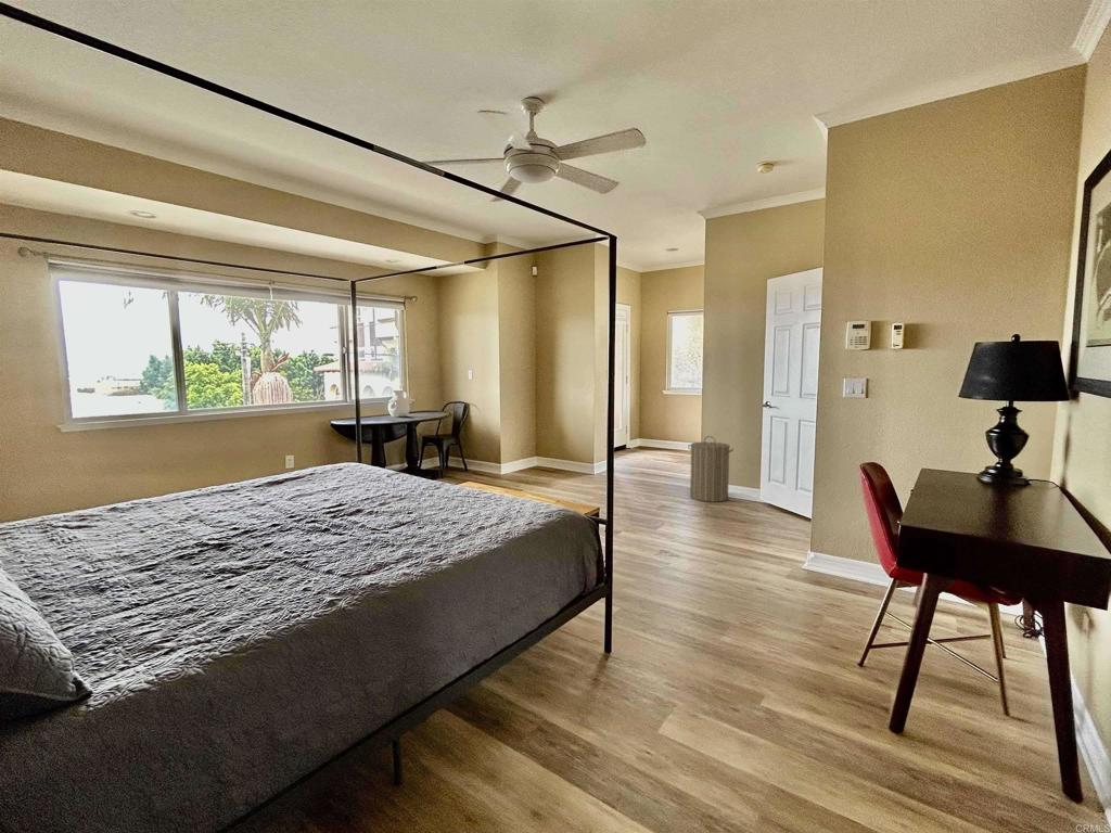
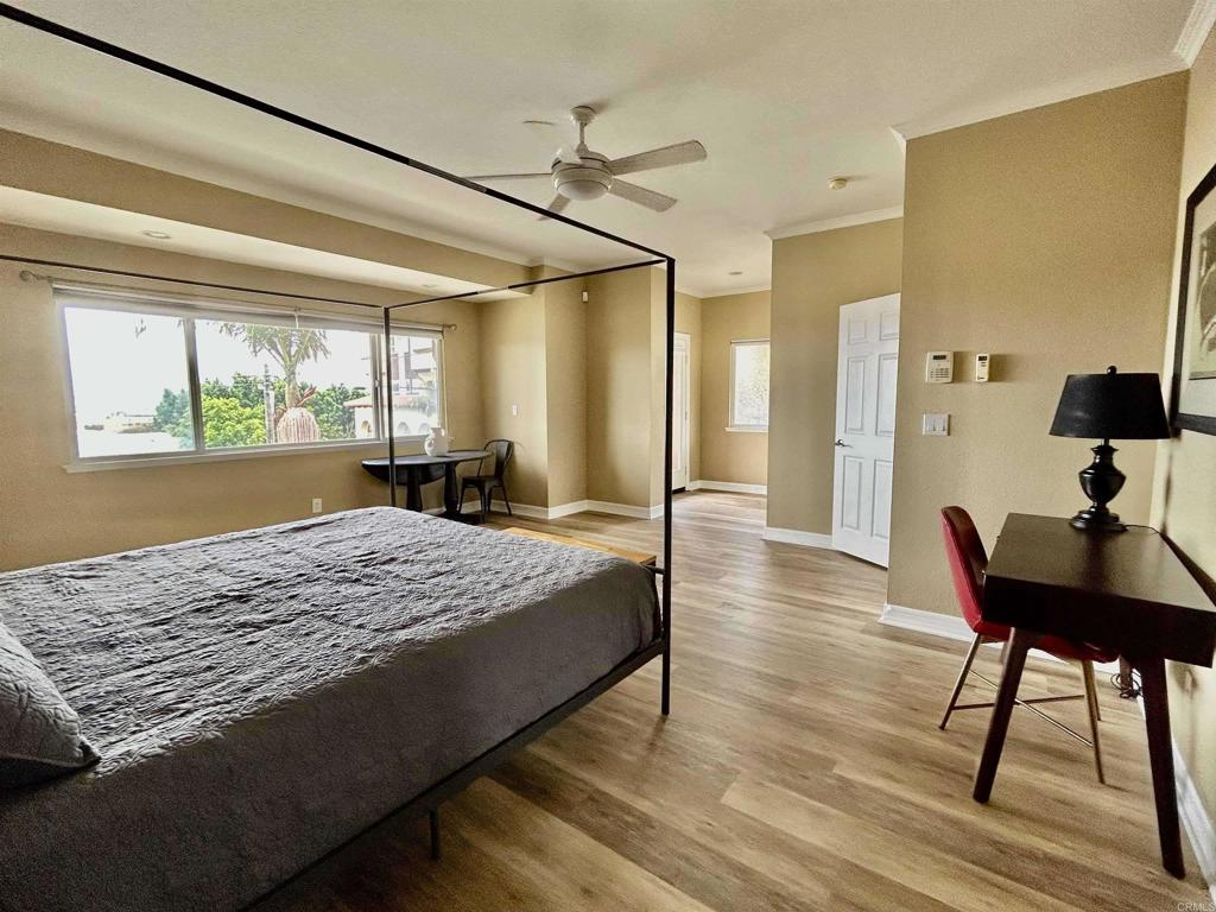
- laundry hamper [687,435,735,503]
